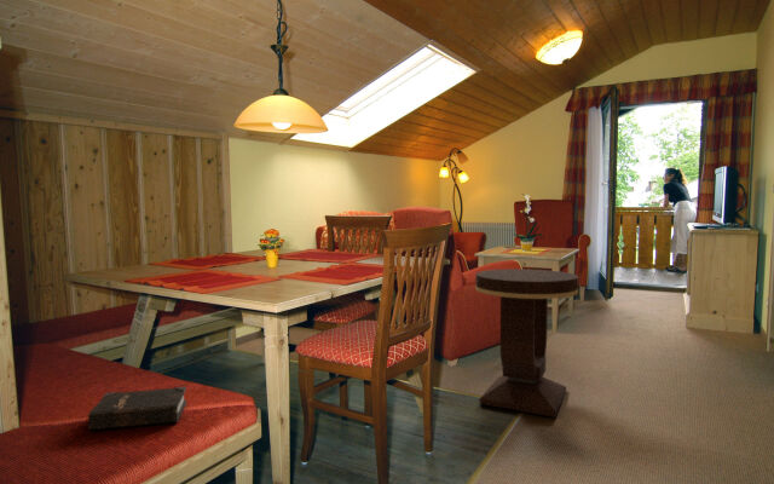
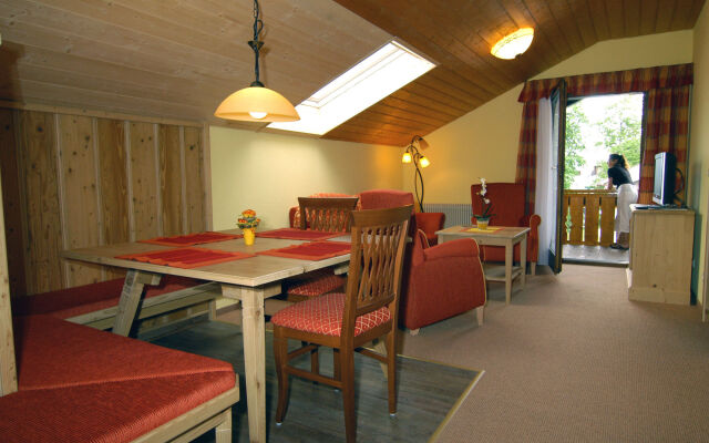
- side table [474,267,579,419]
- hardback book [87,385,187,431]
